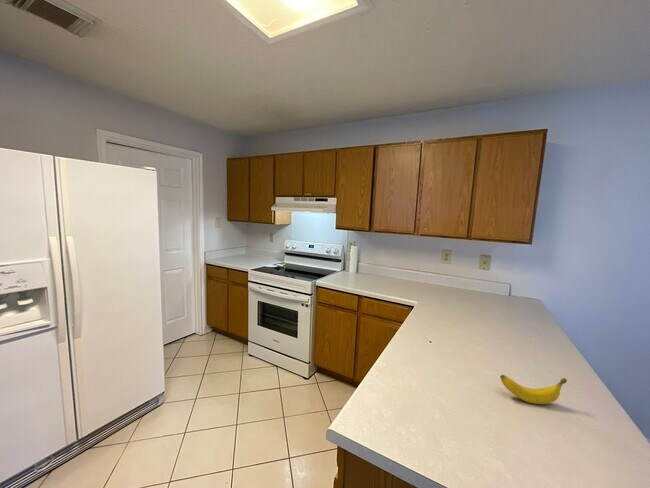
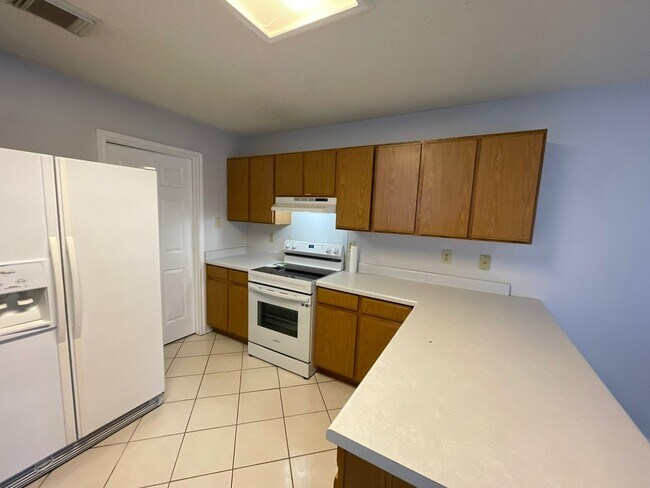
- banana [499,374,568,405]
